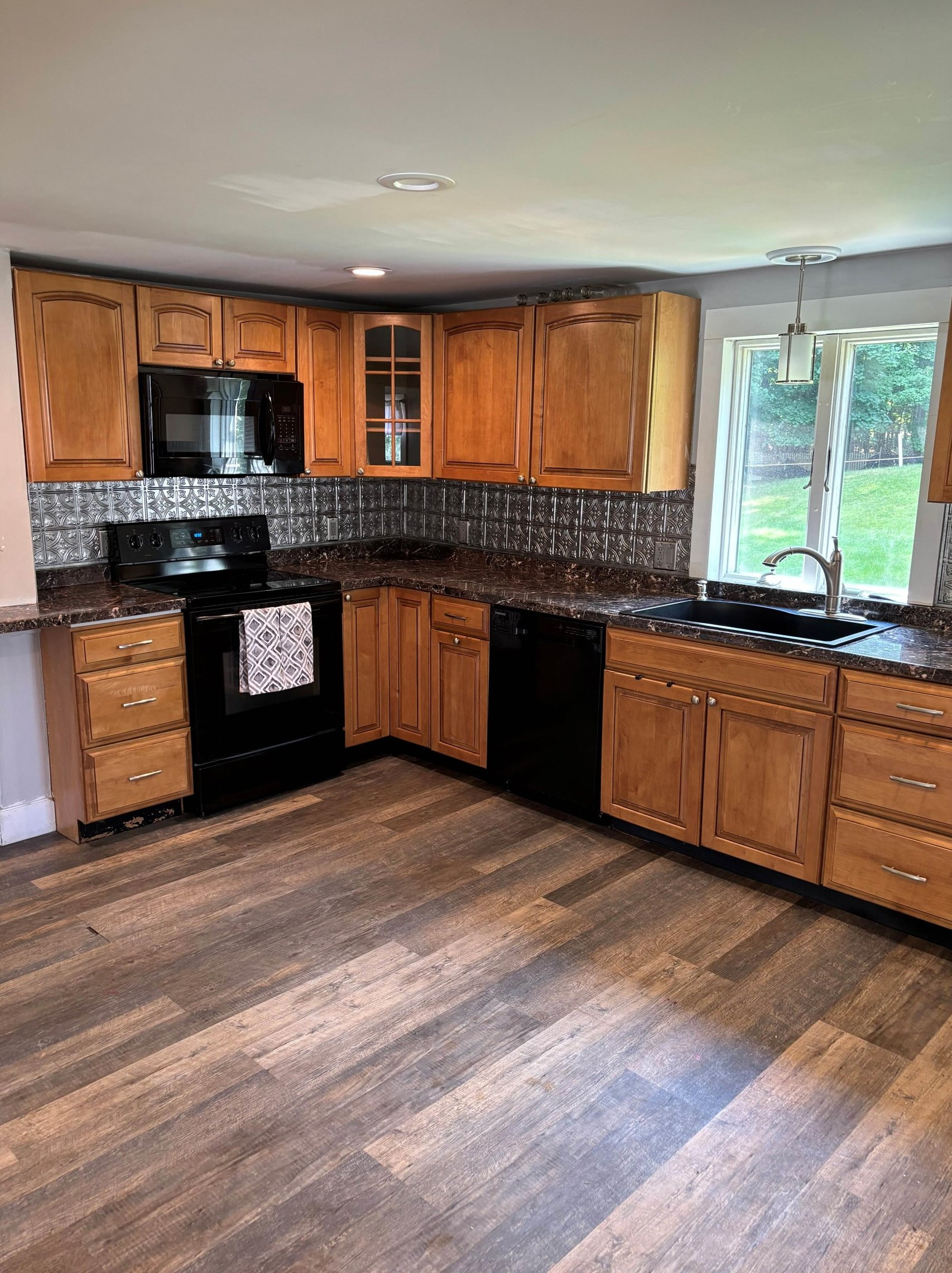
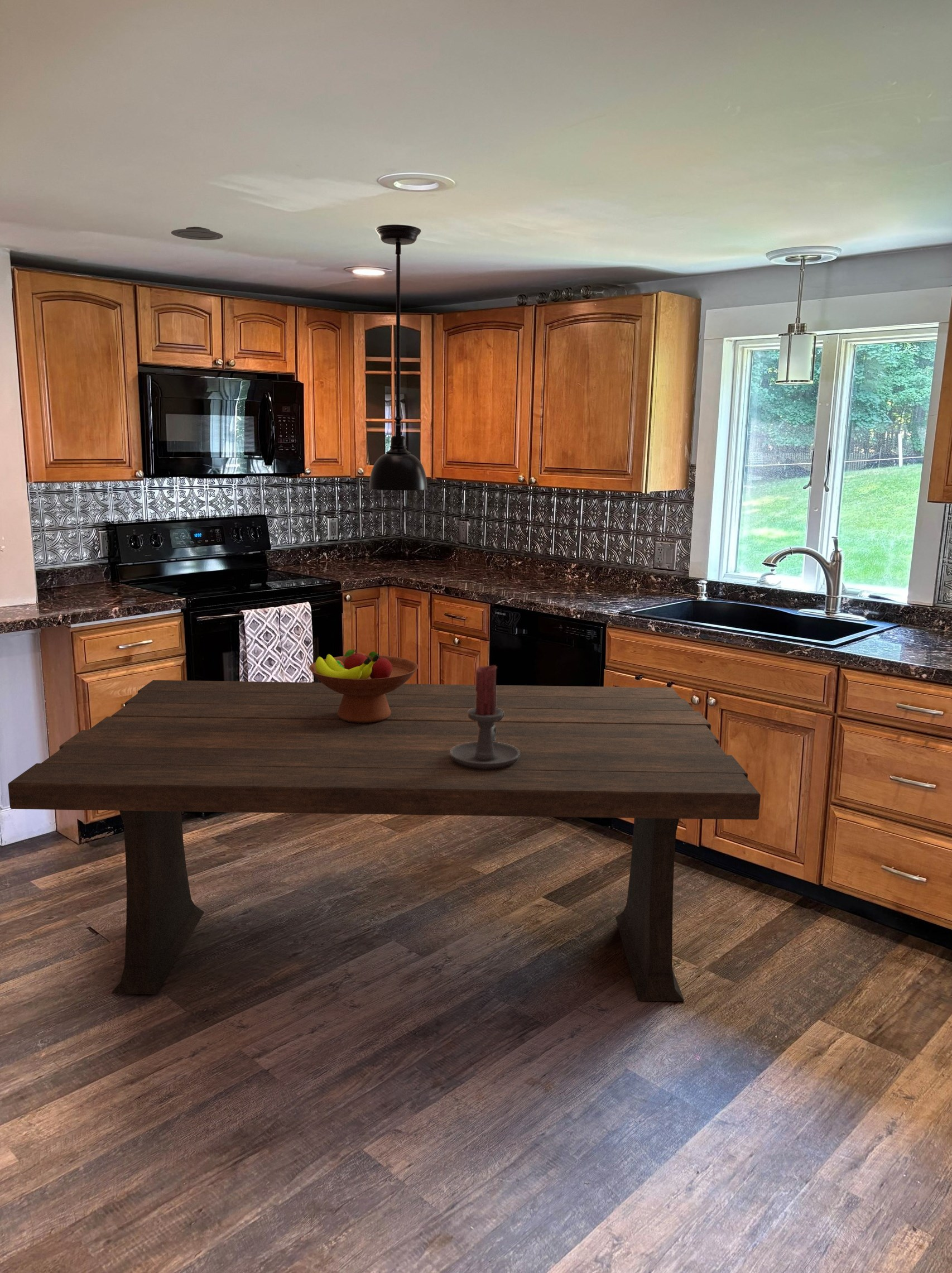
+ fruit bowl [309,649,419,723]
+ dining table [7,680,761,1002]
+ light fixture [369,224,428,491]
+ recessed light [171,226,224,241]
+ candle holder [450,665,520,769]
